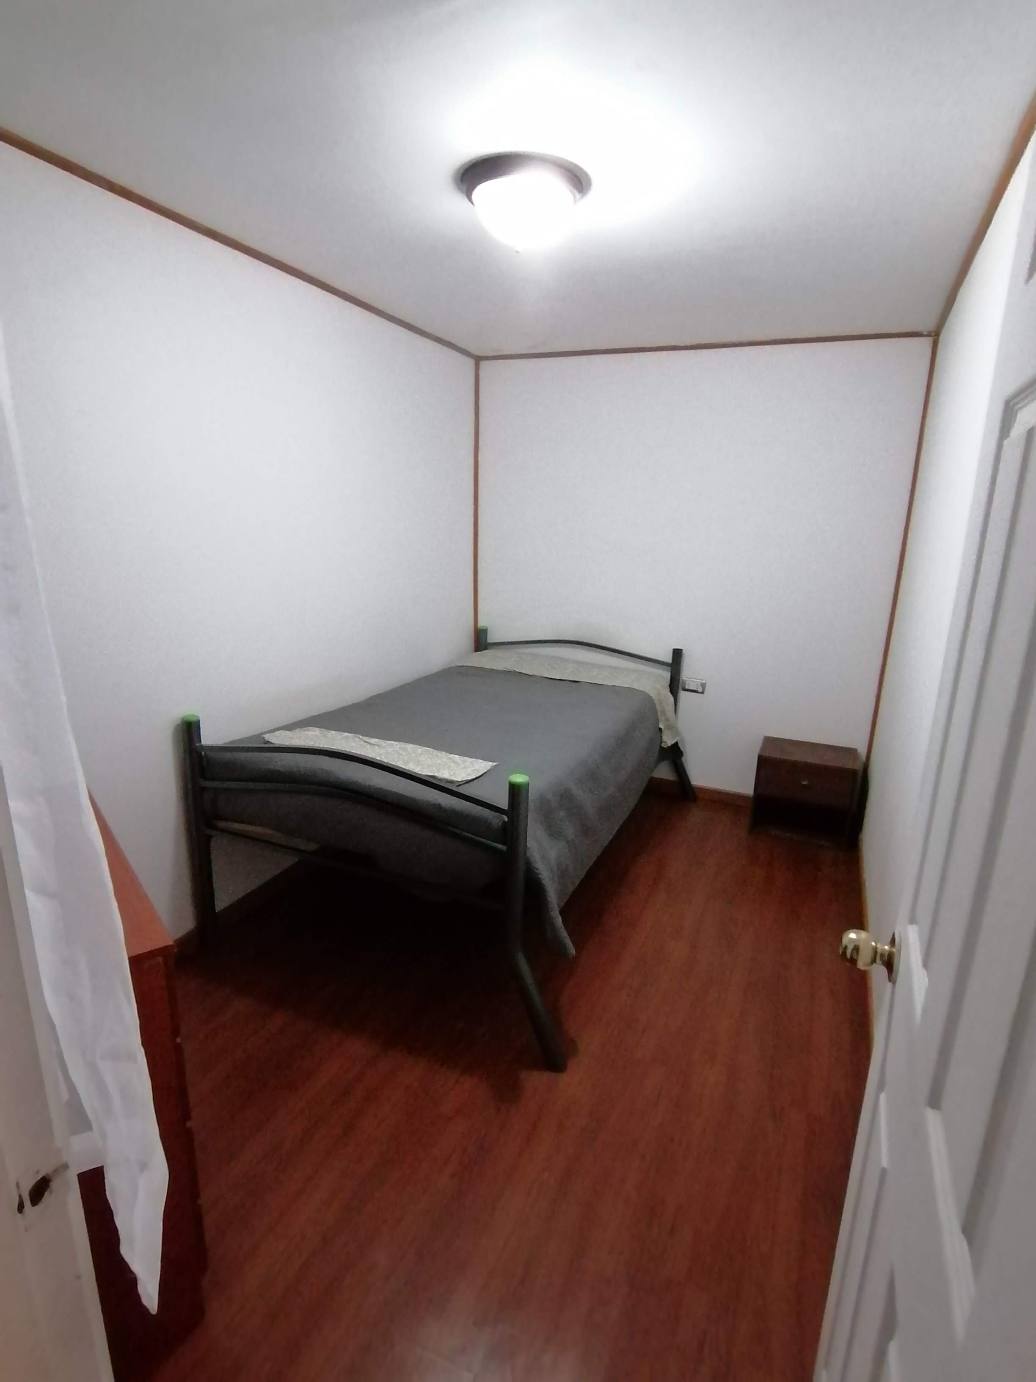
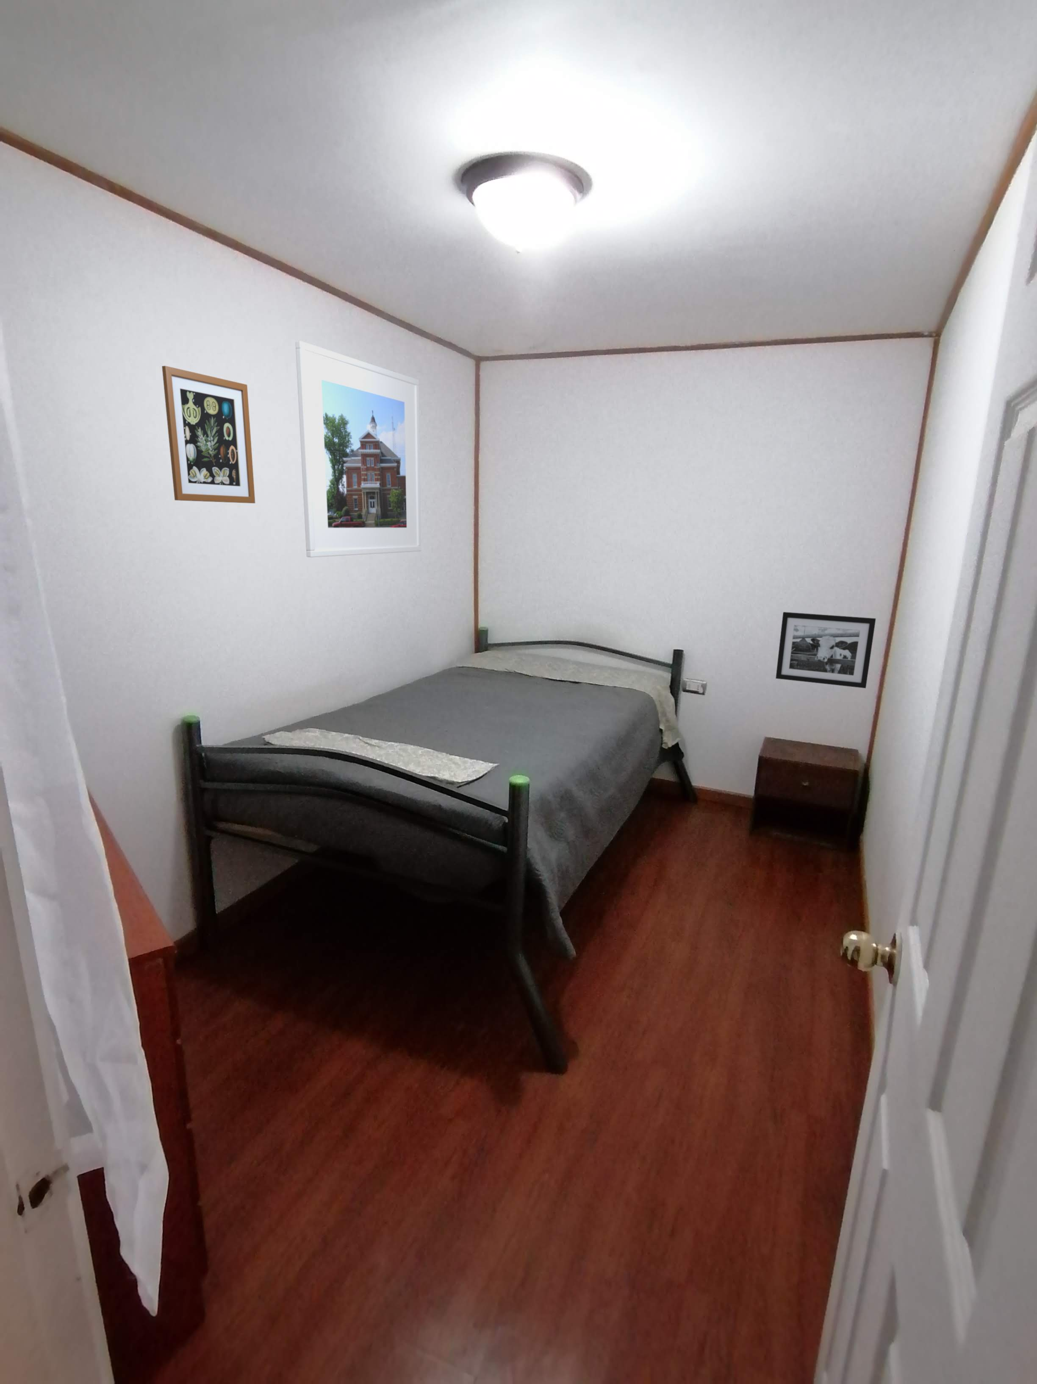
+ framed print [295,340,422,558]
+ wall art [161,365,256,503]
+ picture frame [776,611,876,689]
